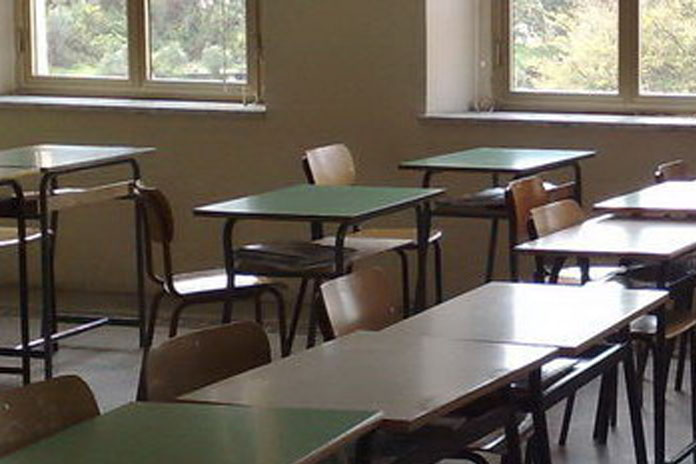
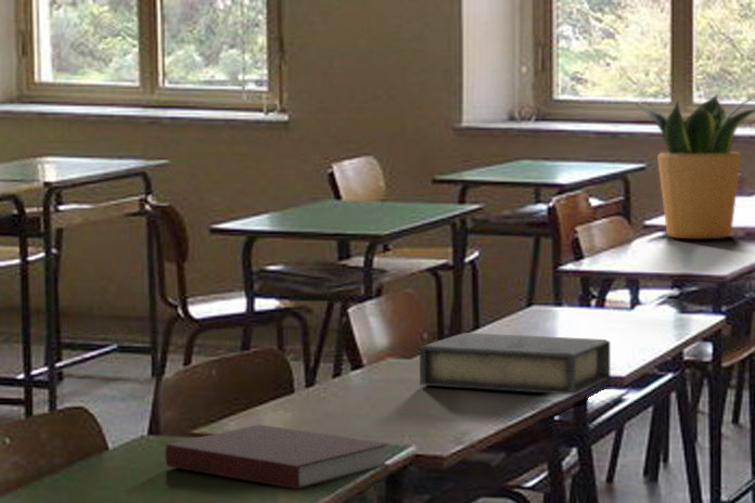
+ potted plant [637,92,755,240]
+ notebook [164,424,391,490]
+ book [419,332,611,396]
